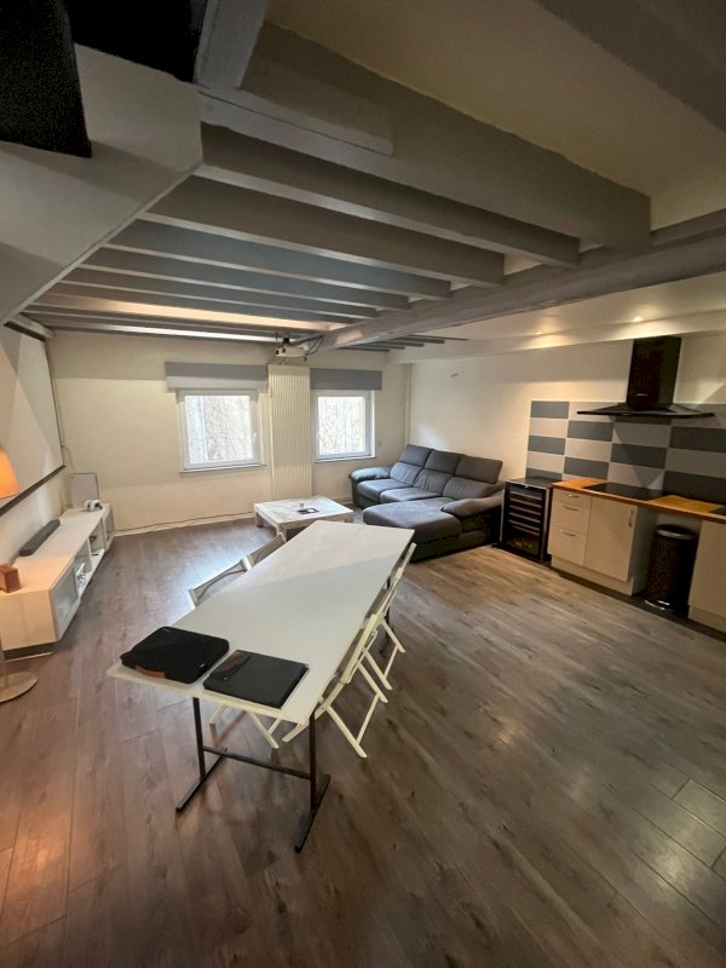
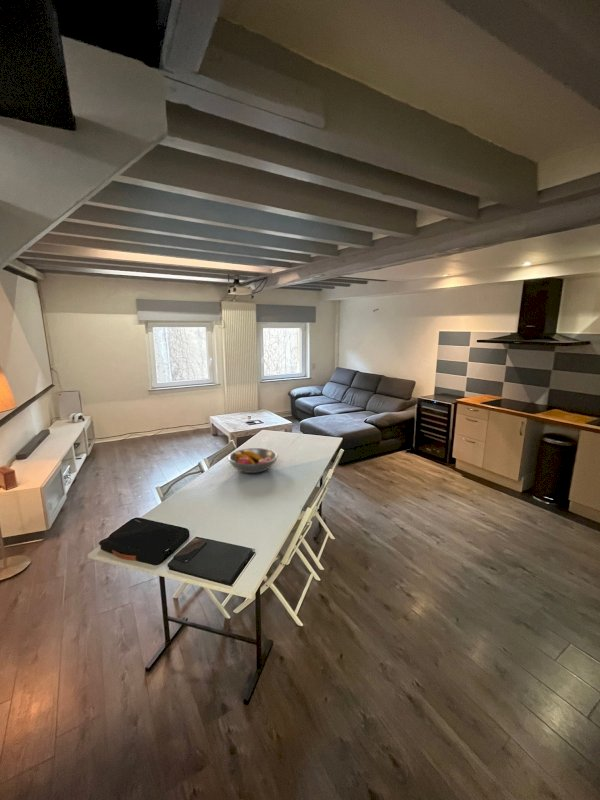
+ fruit bowl [227,447,279,474]
